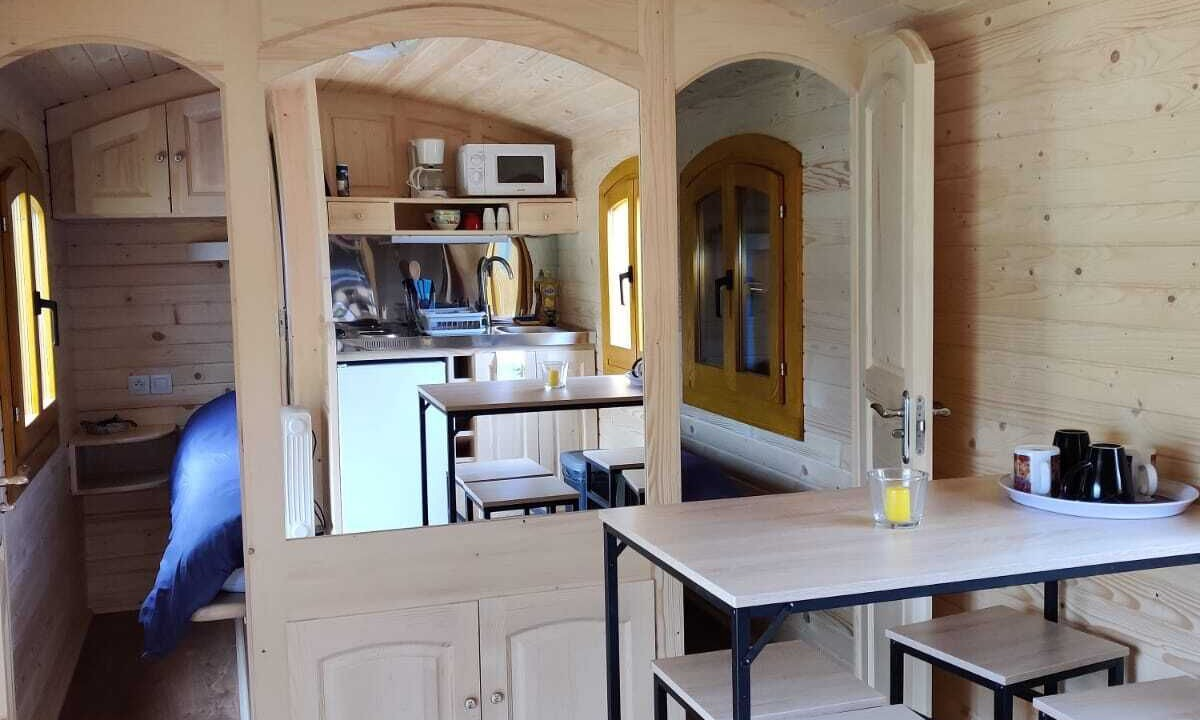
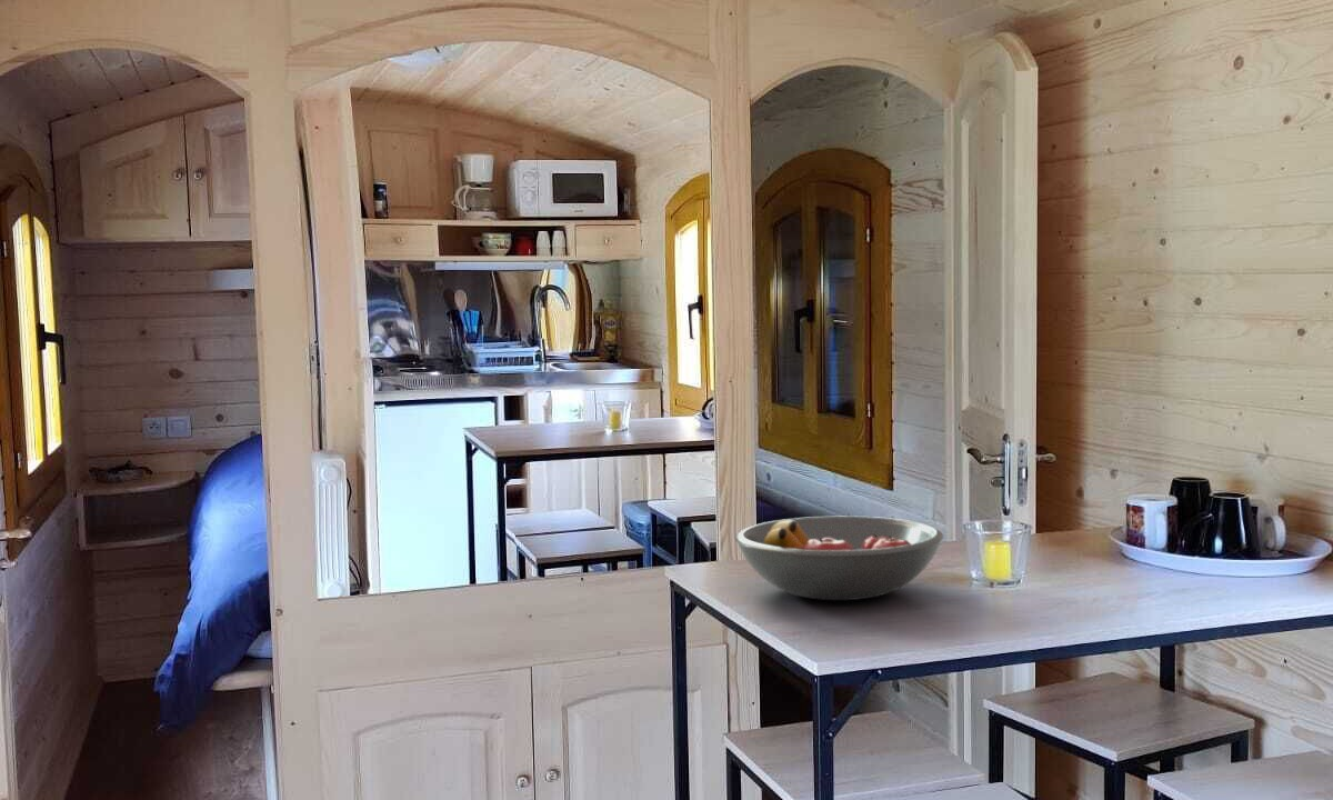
+ fruit bowl [734,516,944,601]
